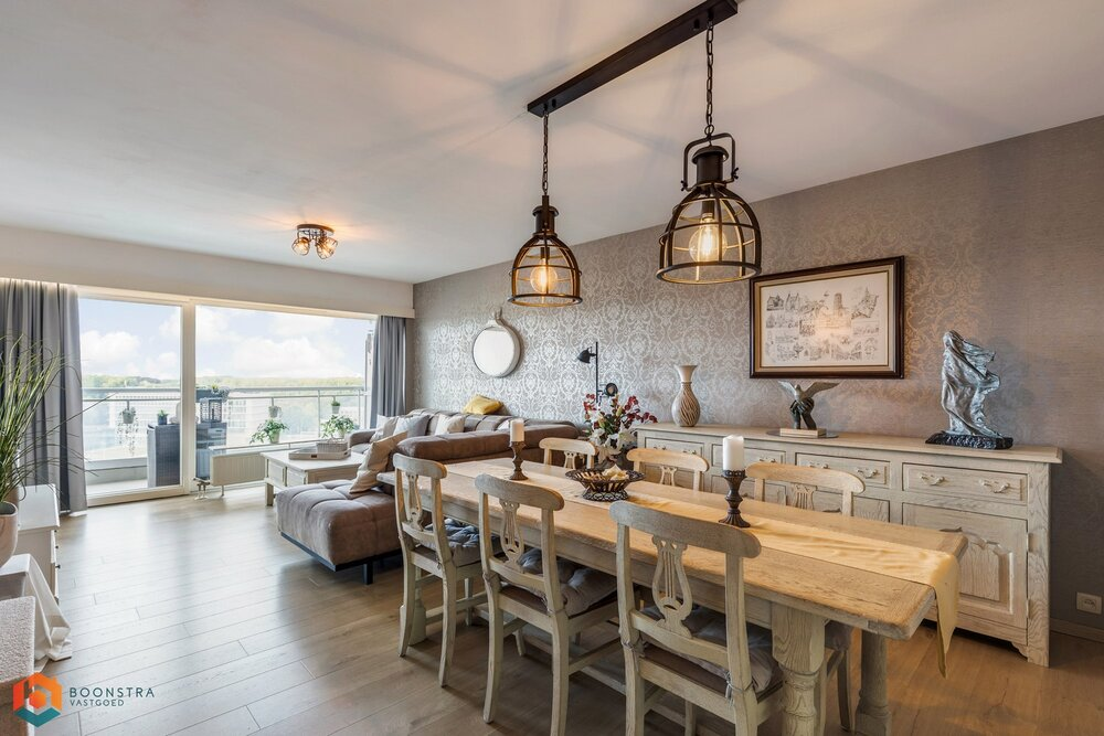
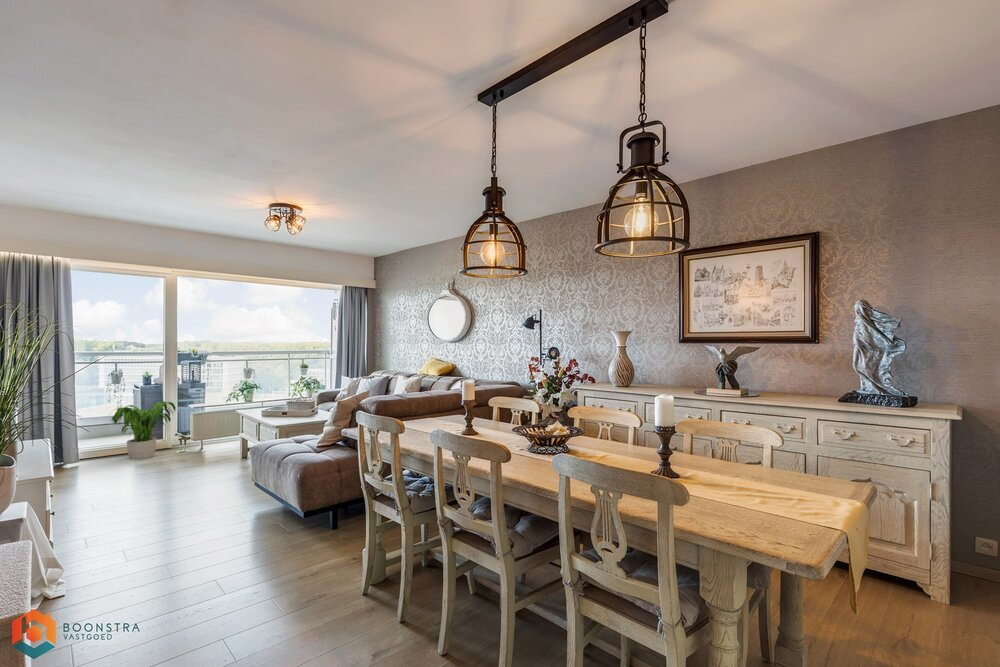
+ potted plant [107,400,177,460]
